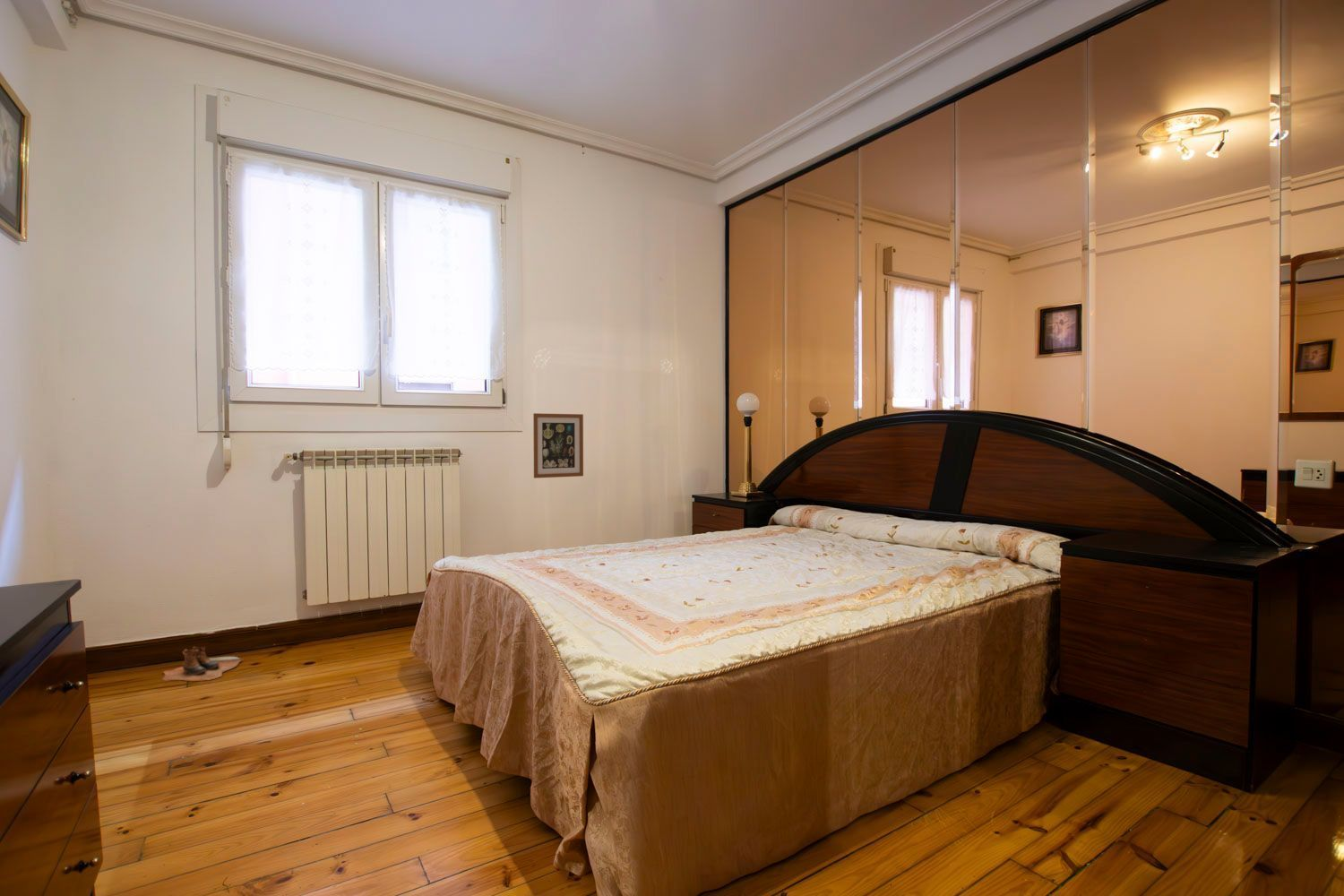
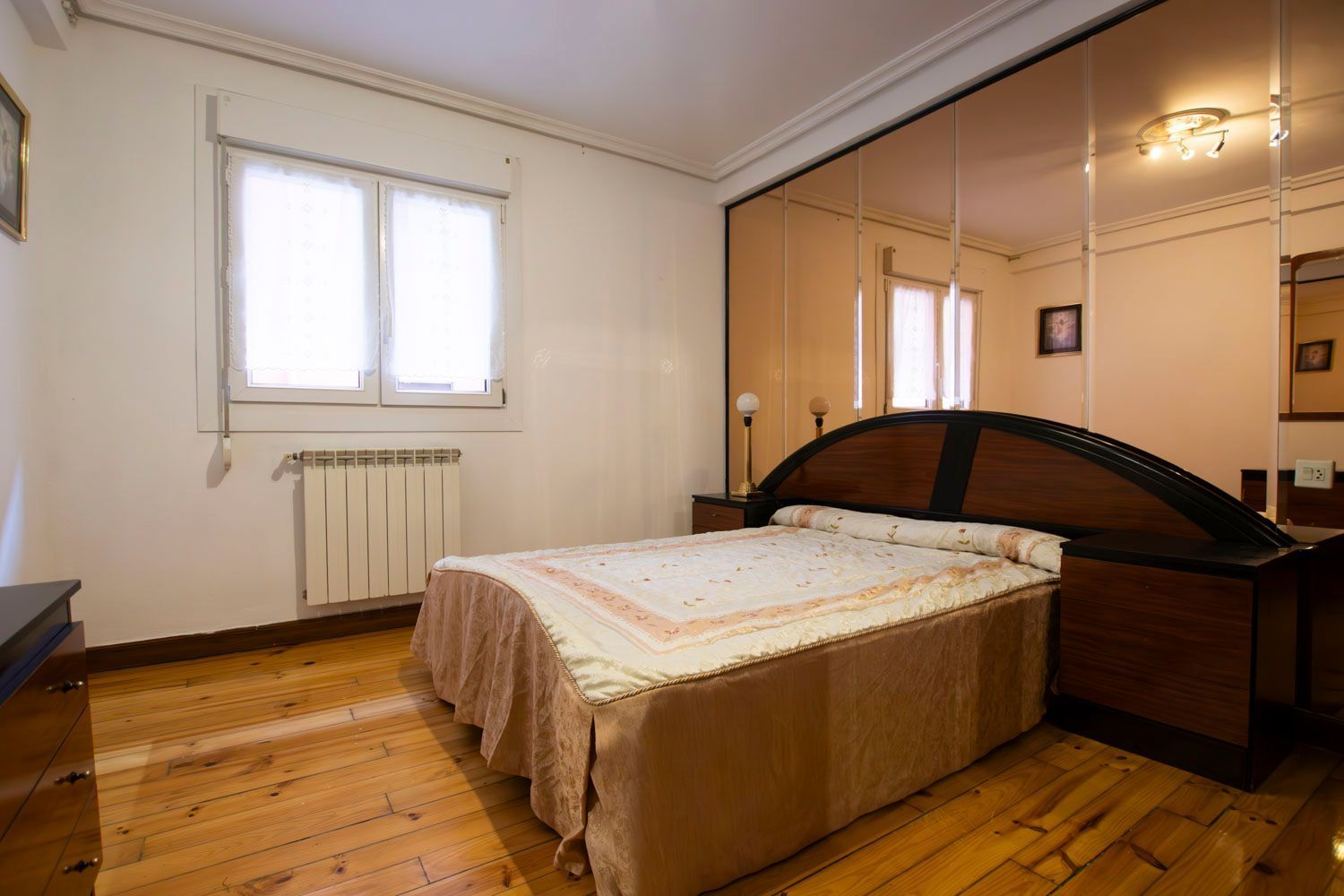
- wall art [532,412,584,479]
- boots [161,646,244,682]
